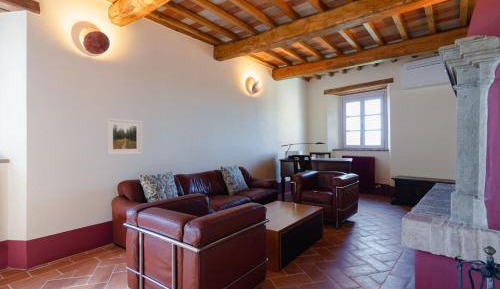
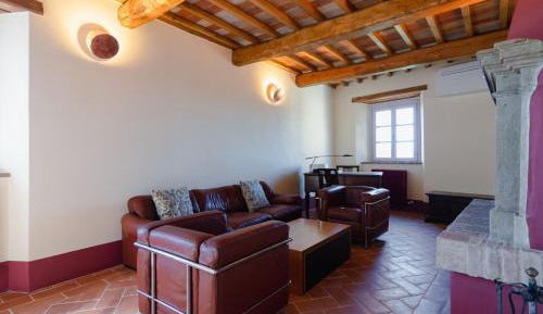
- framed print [105,118,143,156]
